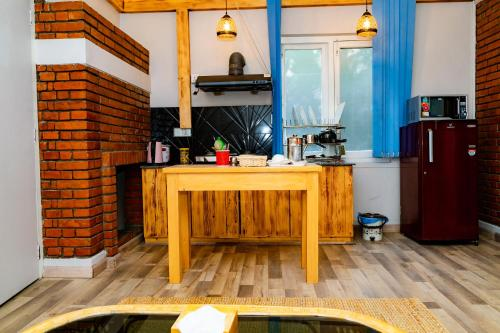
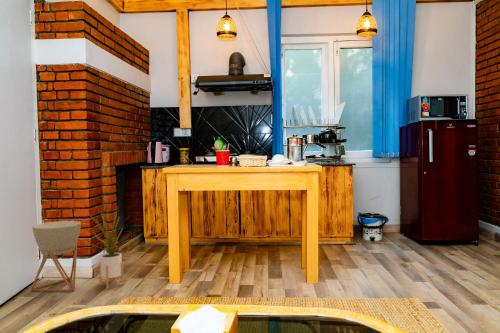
+ planter [30,220,82,292]
+ house plant [86,204,132,290]
